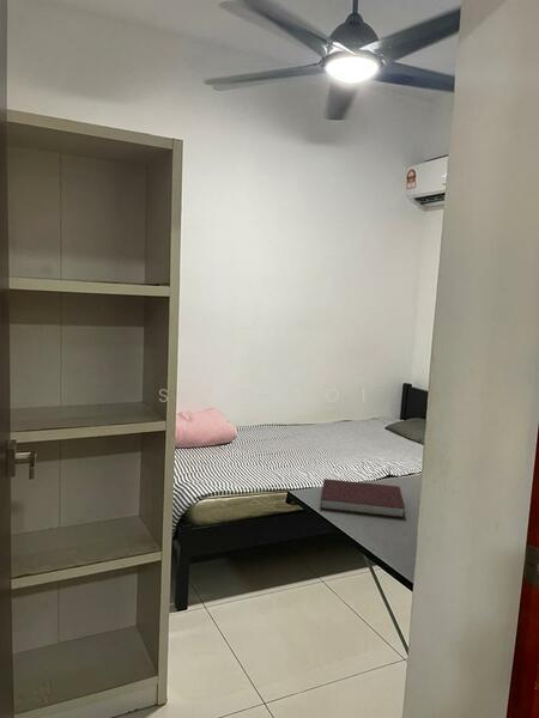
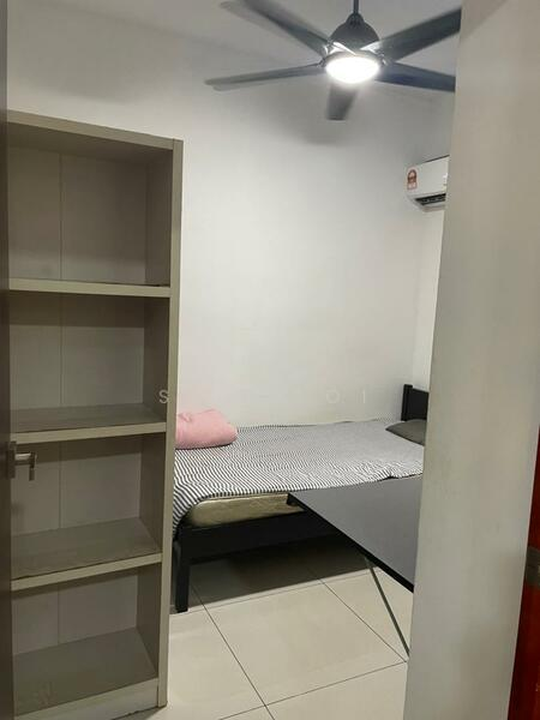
- notebook [319,477,406,519]
